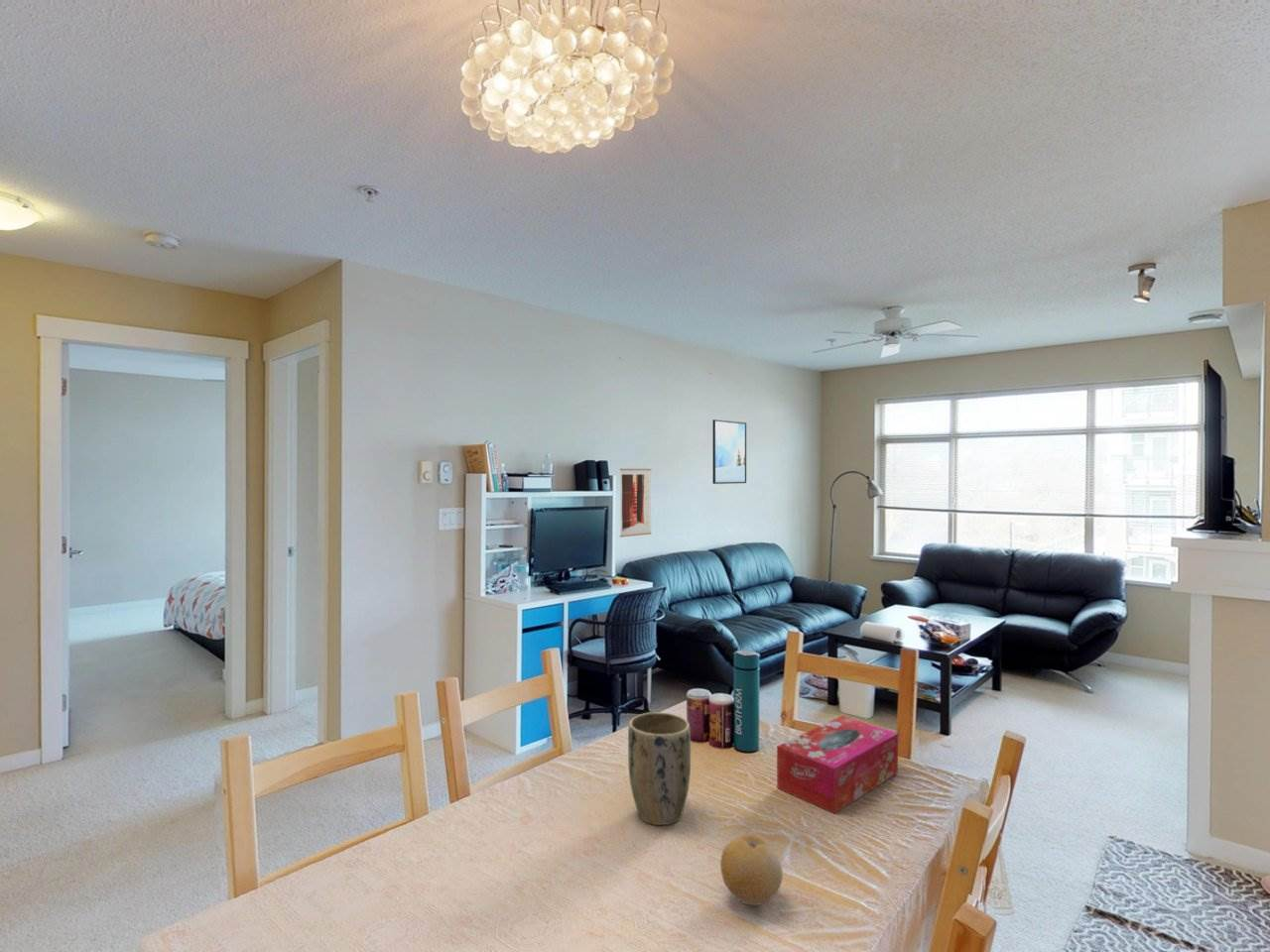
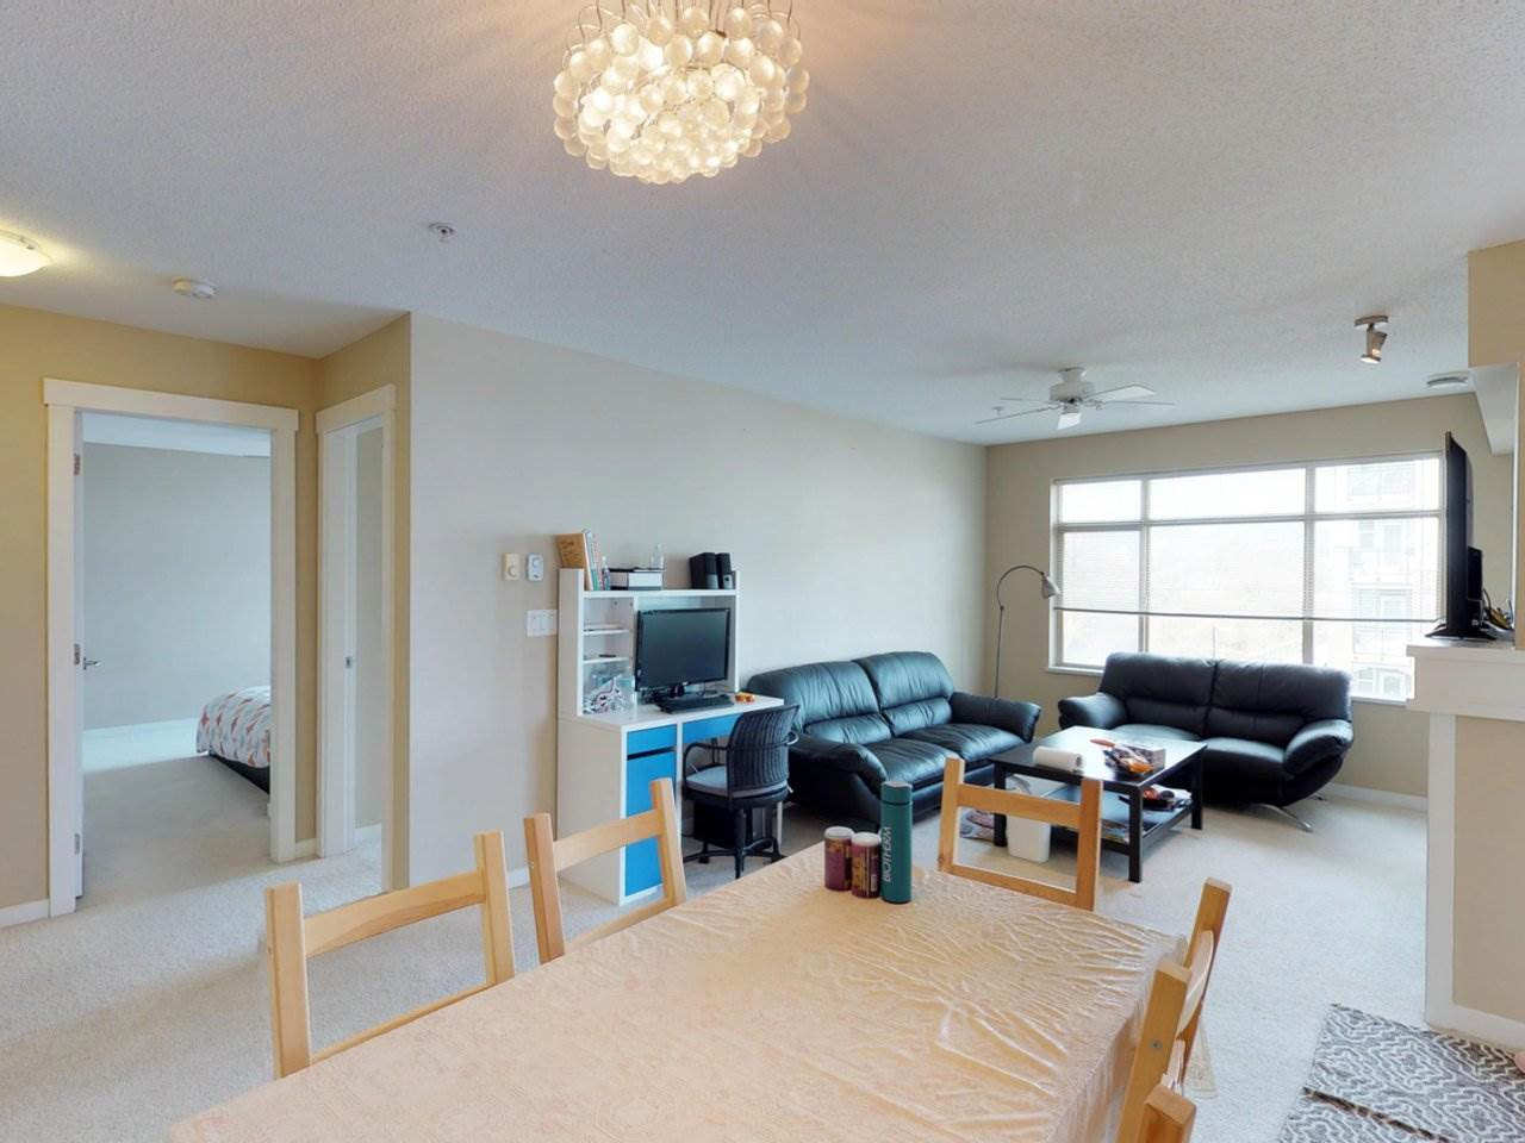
- tissue box [776,714,899,814]
- fruit [719,833,784,906]
- plant pot [627,711,692,826]
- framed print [711,418,747,485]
- wall art [619,468,653,538]
